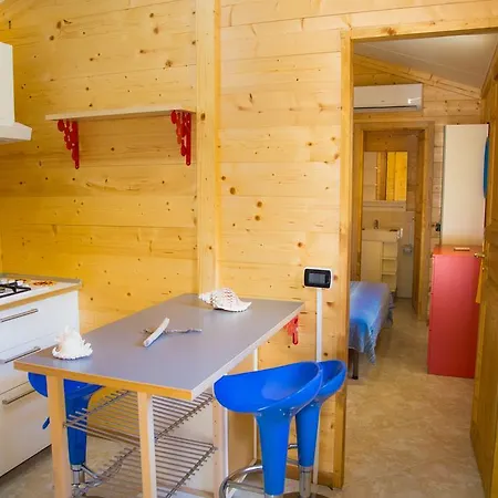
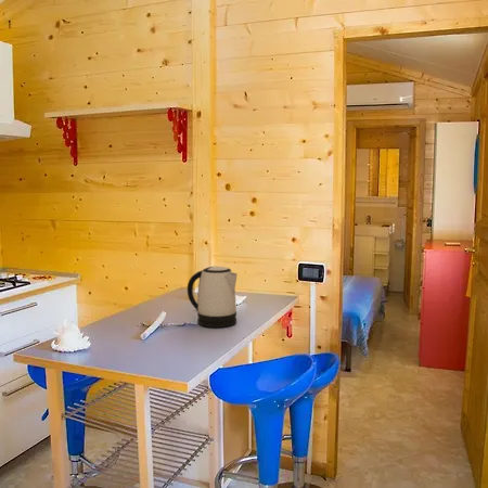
+ kettle [187,266,239,329]
